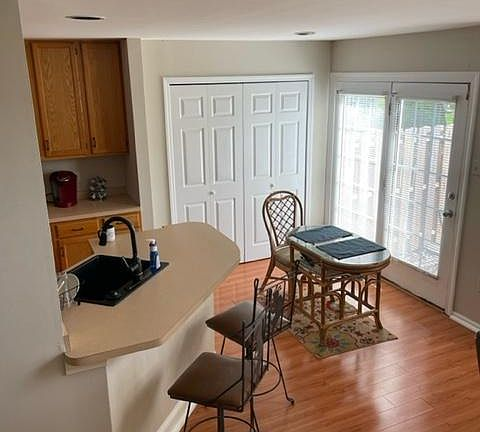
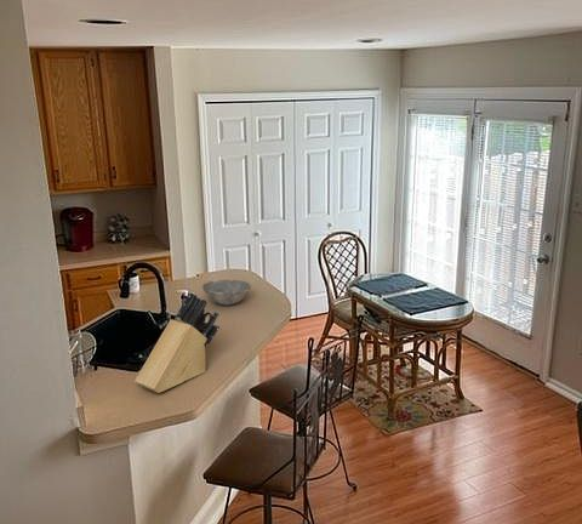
+ knife block [133,291,221,394]
+ bowl [201,279,252,306]
